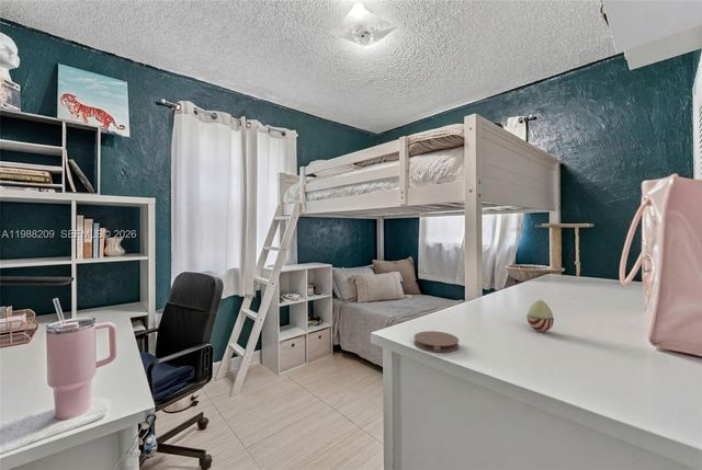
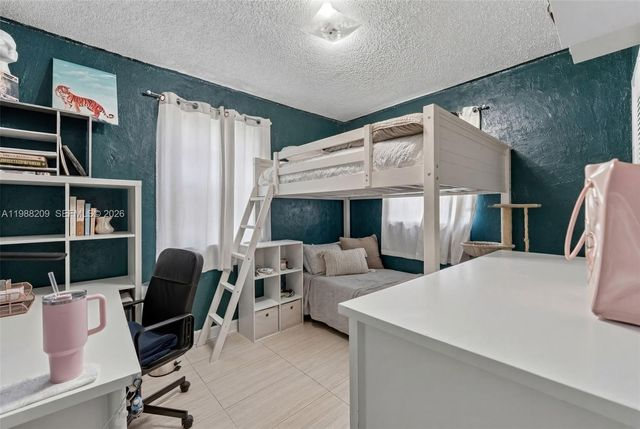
- coaster [414,330,460,353]
- decorative egg [525,299,555,333]
